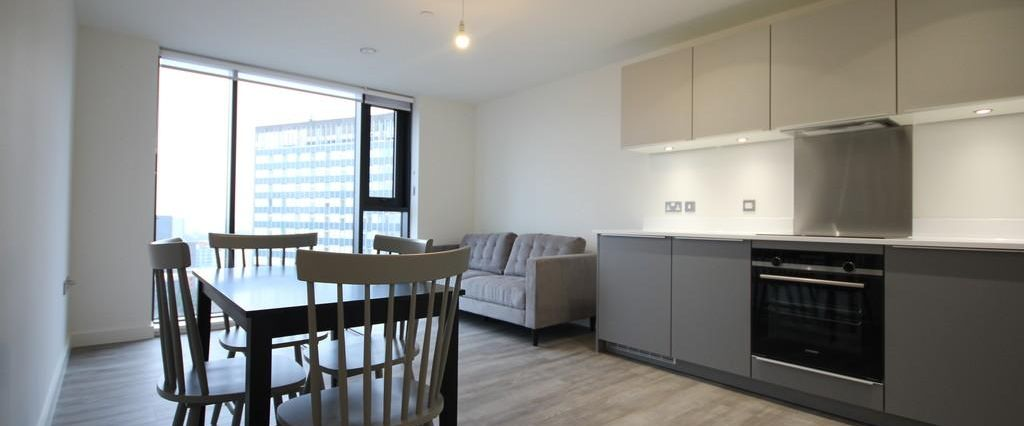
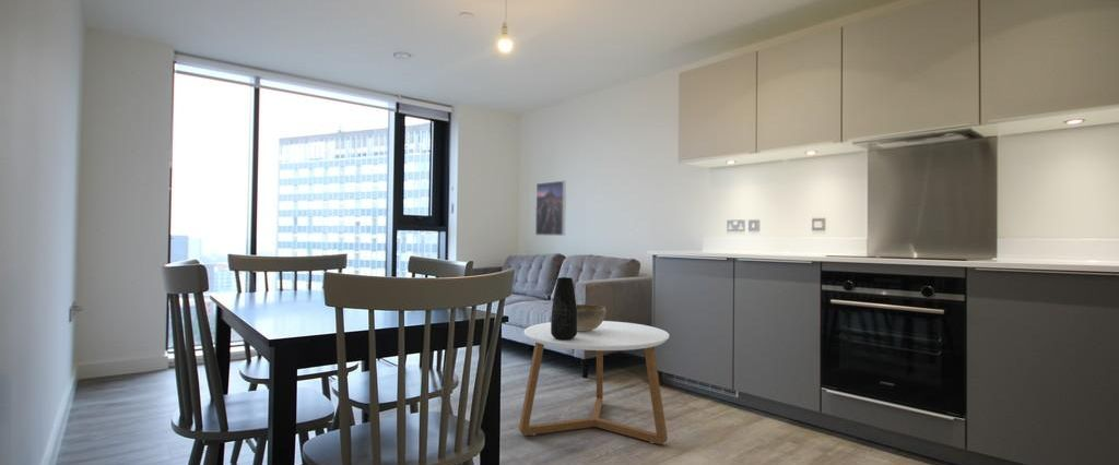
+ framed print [534,179,567,237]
+ coffee table [518,320,670,445]
+ decorative bowl [576,303,608,331]
+ vase [550,276,577,341]
